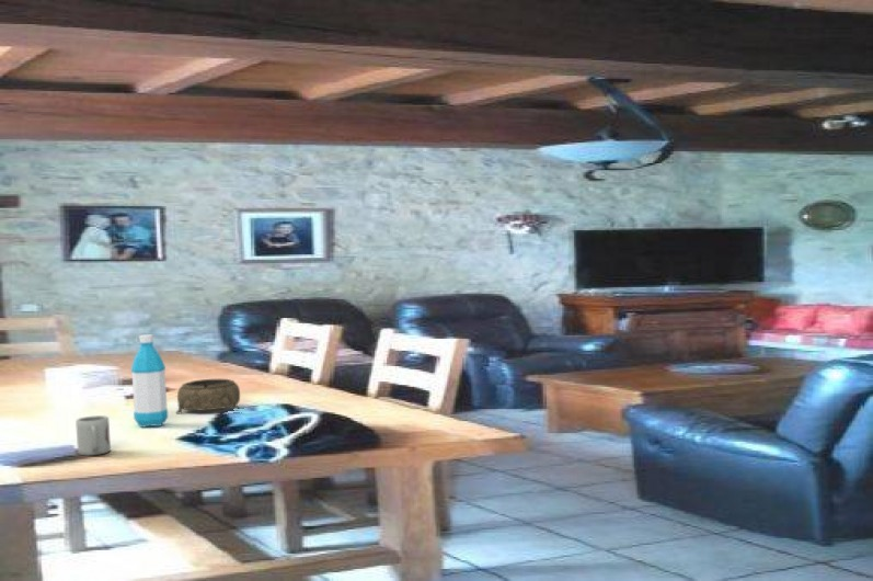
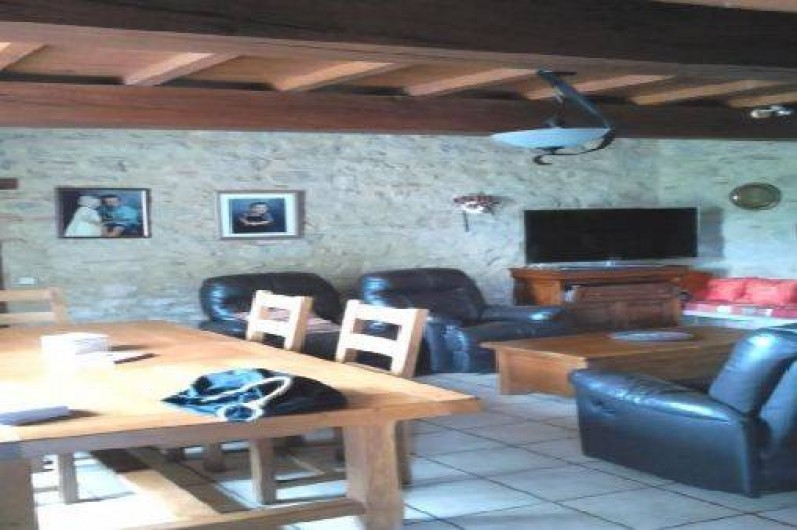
- cup [74,414,112,457]
- water bottle [130,333,170,429]
- decorative bowl [175,378,241,415]
